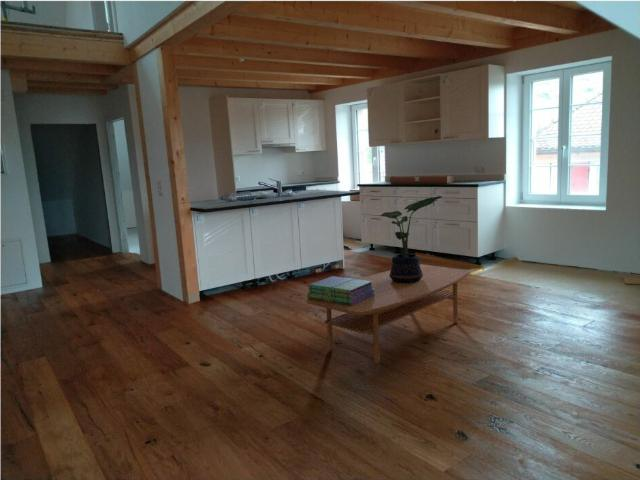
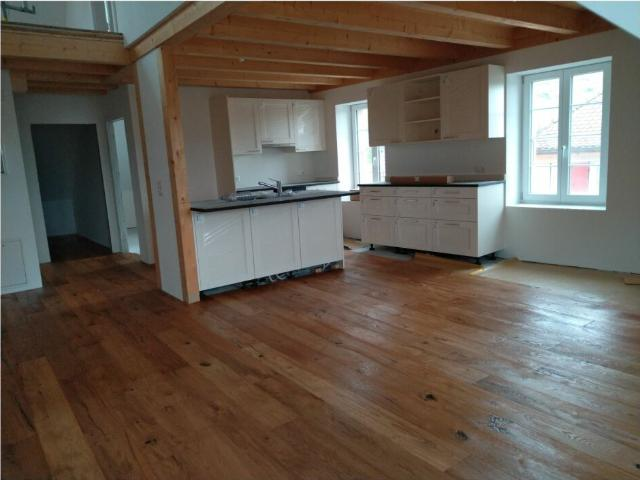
- potted plant [379,195,443,283]
- stack of books [306,275,375,306]
- coffee table [306,263,471,365]
